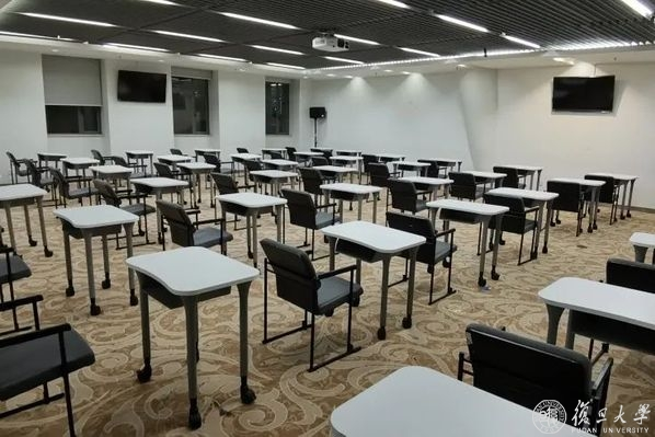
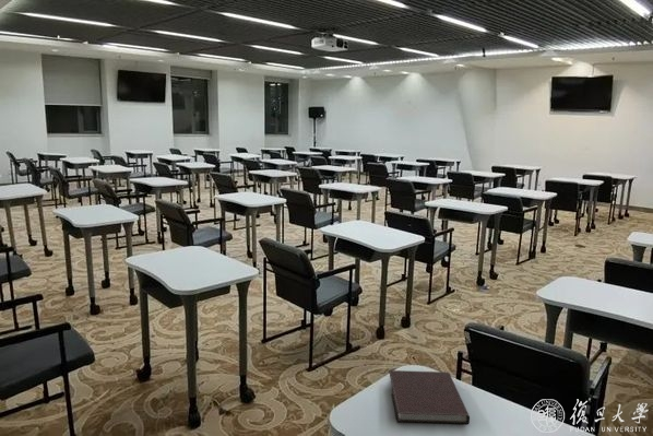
+ notebook [388,369,471,426]
